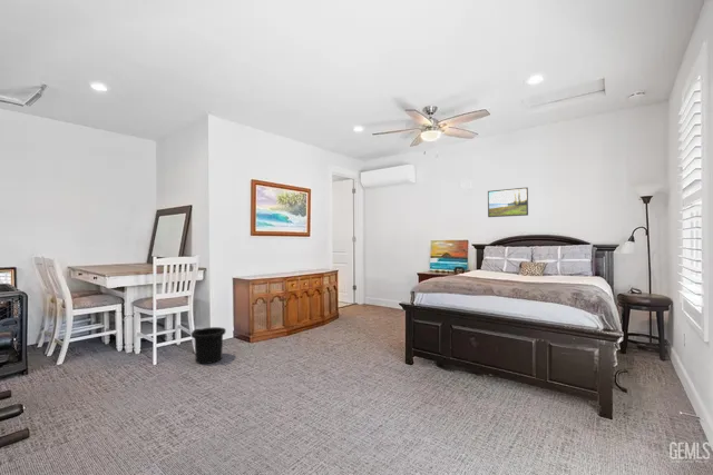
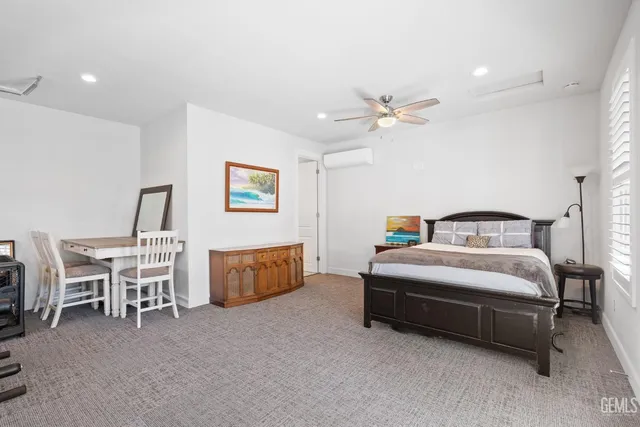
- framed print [487,187,529,218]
- trash can [191,326,227,365]
